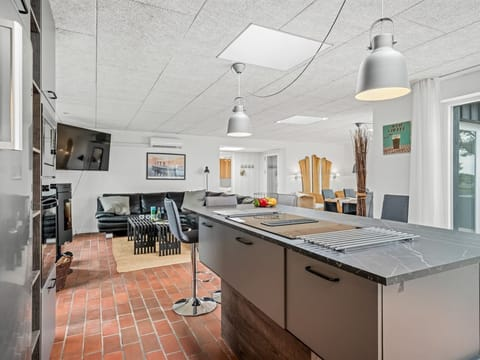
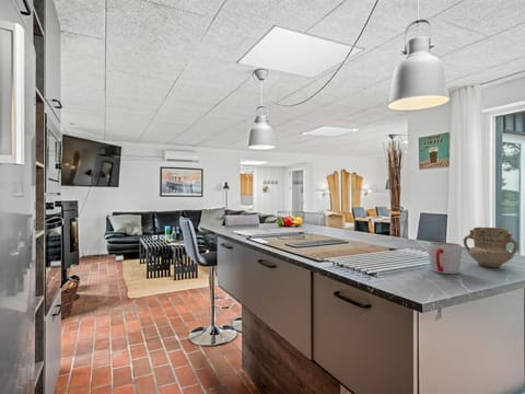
+ mug [463,227,520,268]
+ mug [427,241,463,275]
